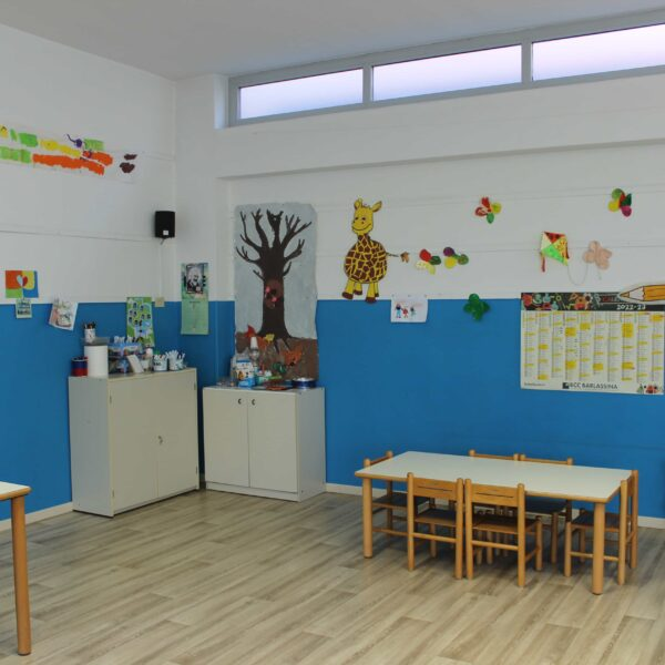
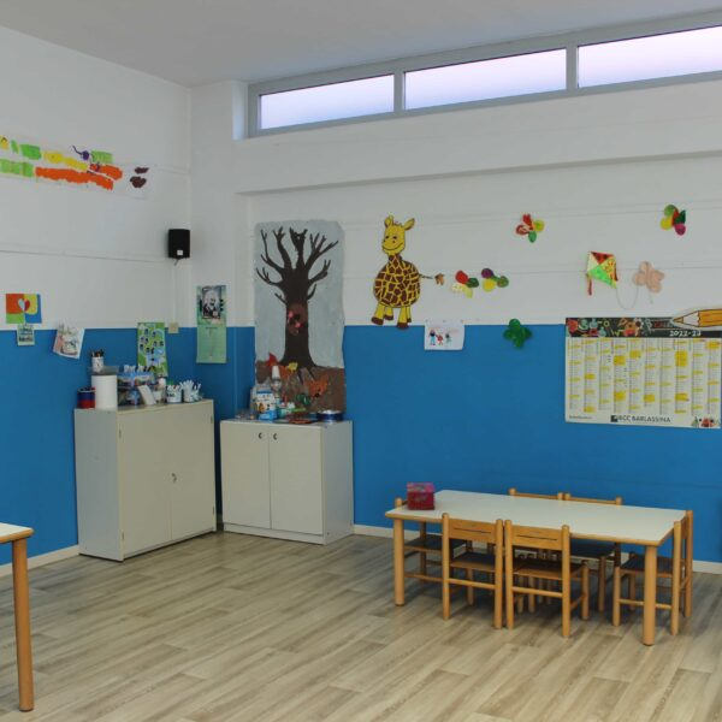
+ tissue box [406,483,436,510]
